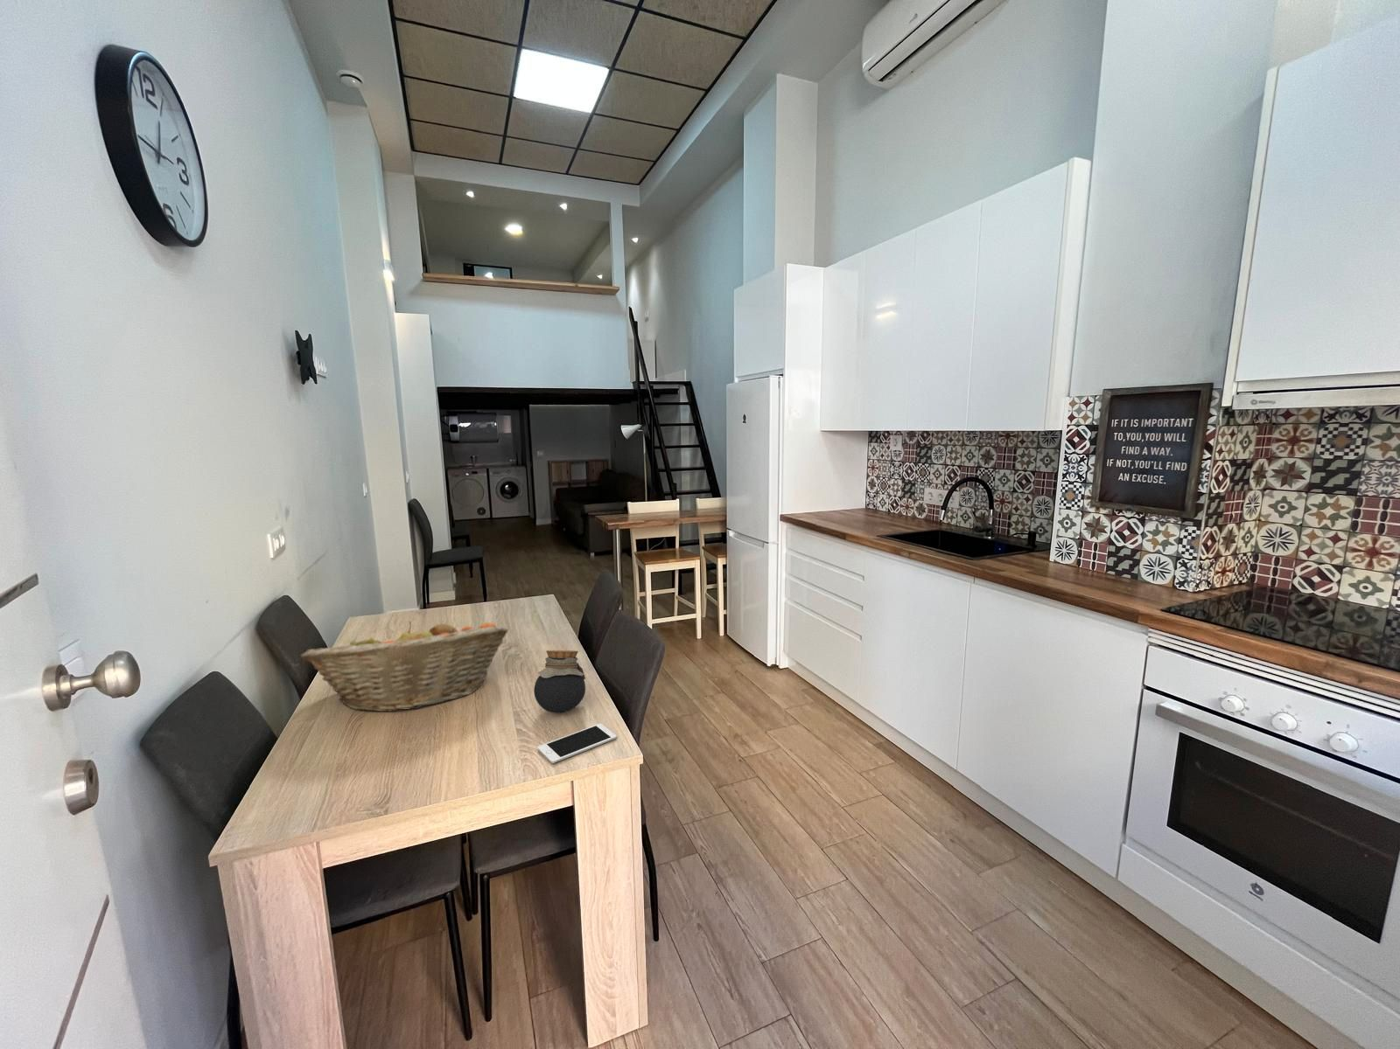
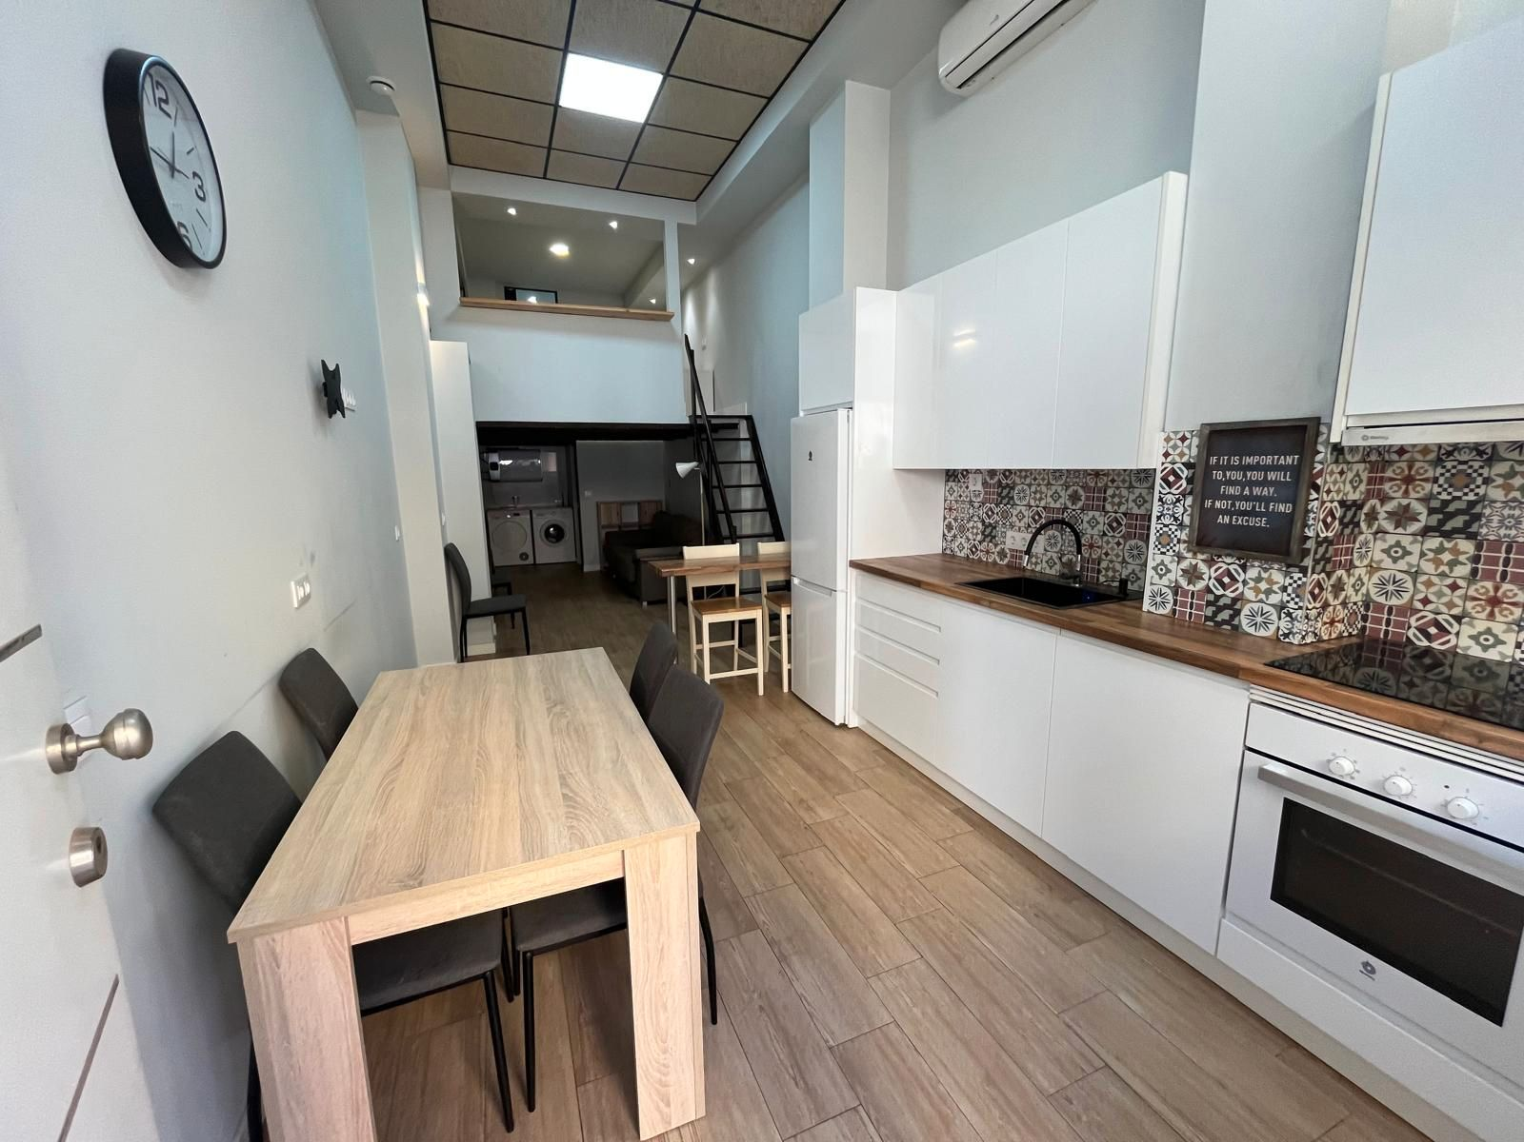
- jar [532,649,586,714]
- cell phone [537,723,617,764]
- fruit basket [299,620,509,713]
